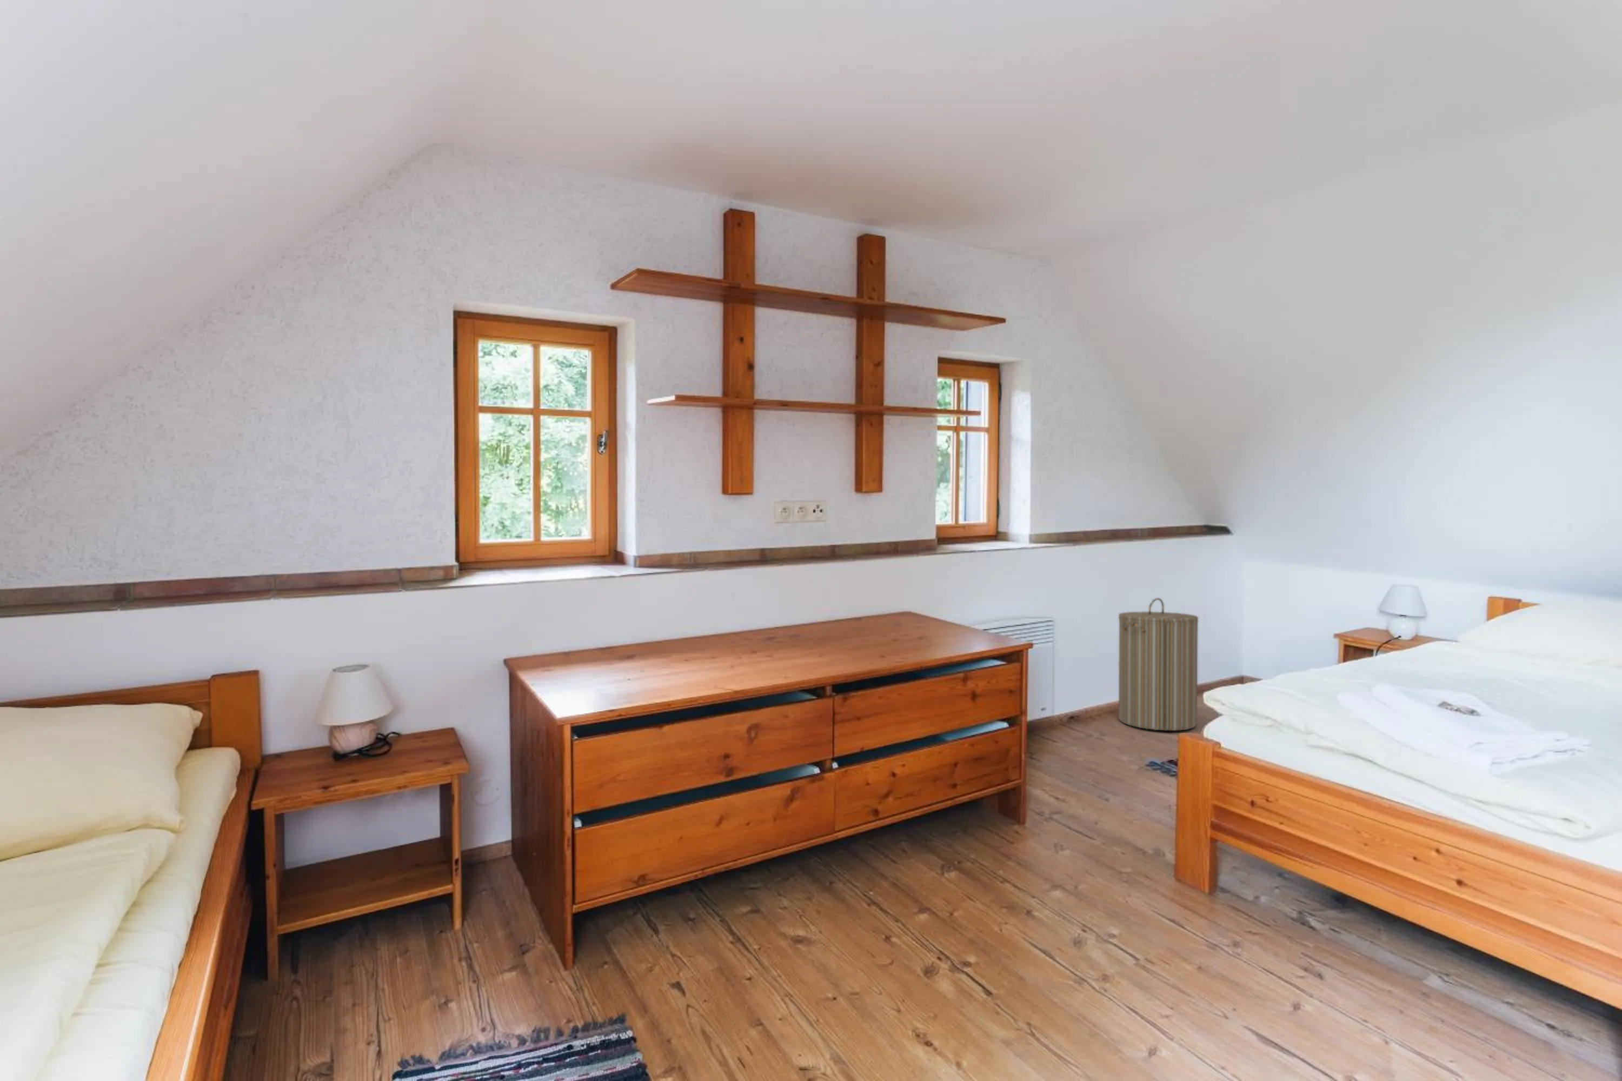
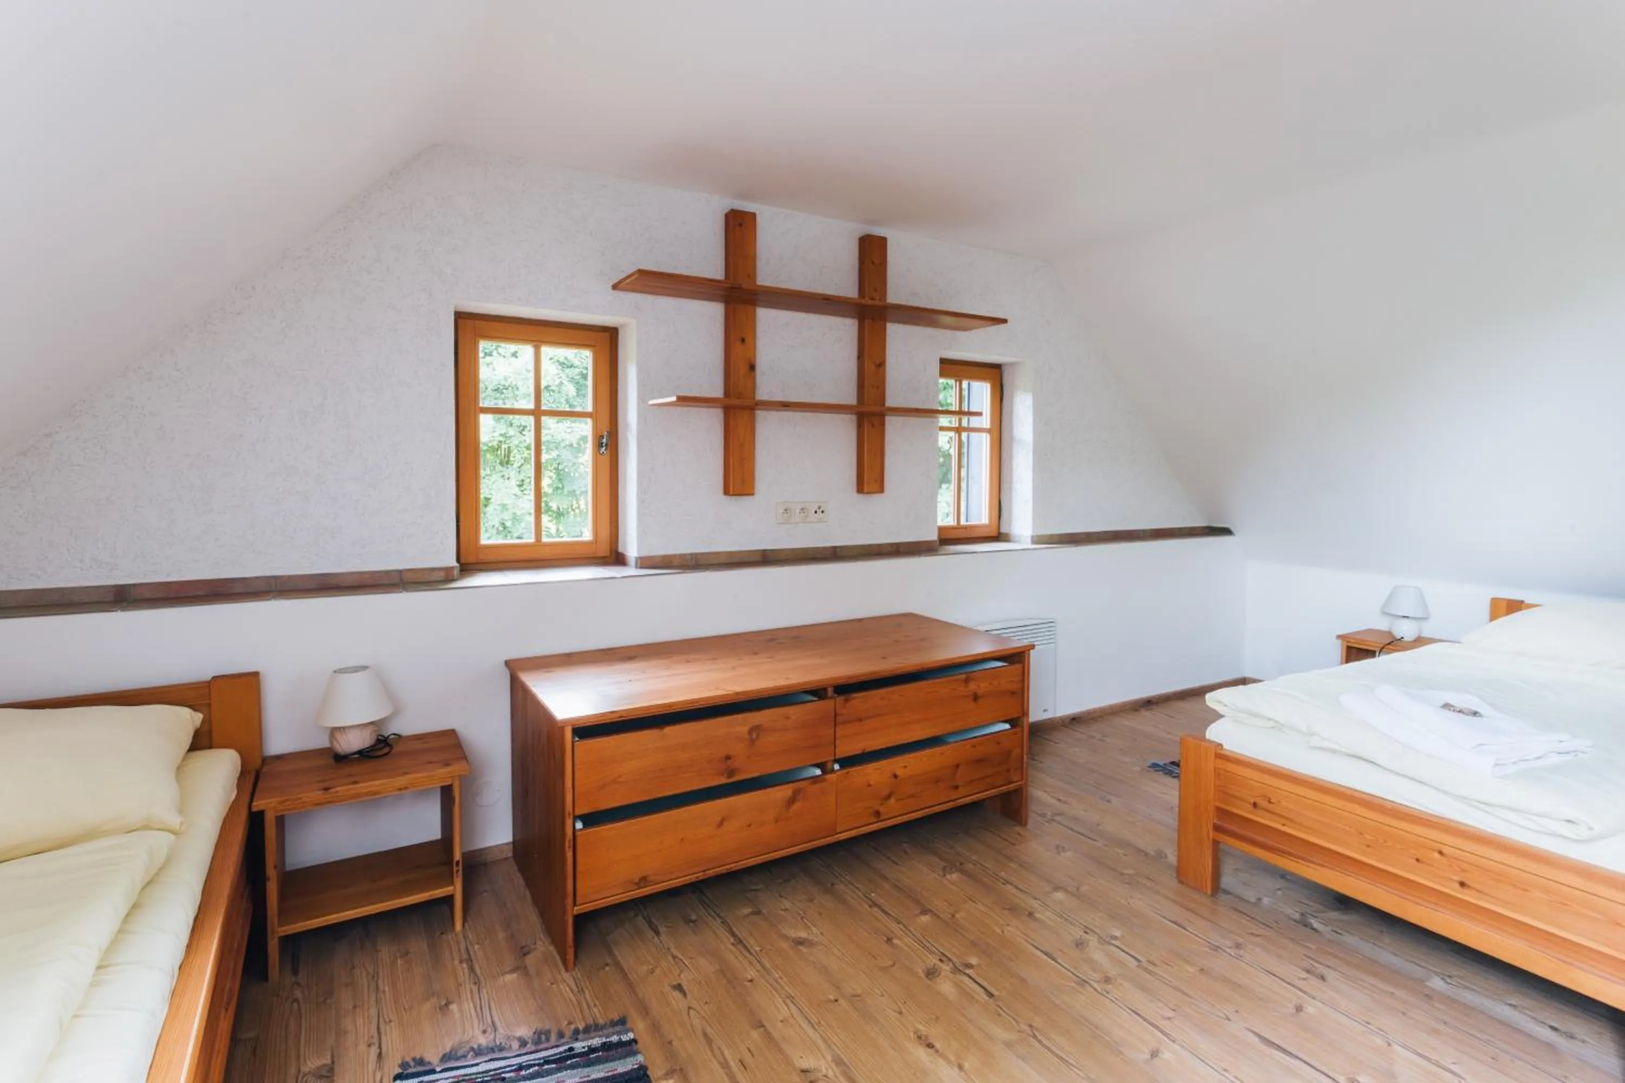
- laundry hamper [1118,597,1200,731]
